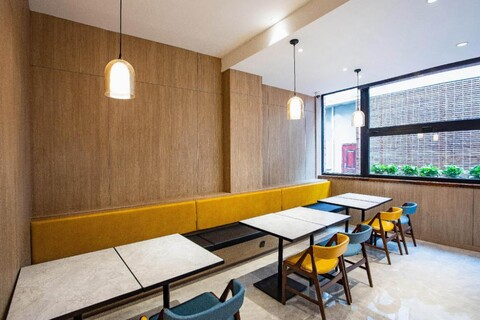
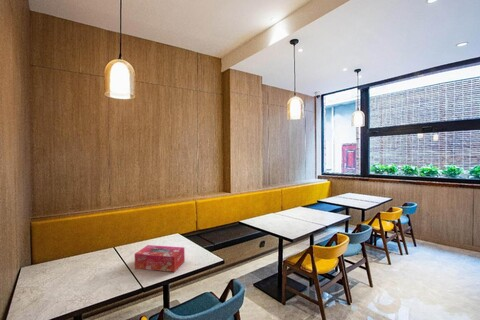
+ tissue box [134,244,186,273]
